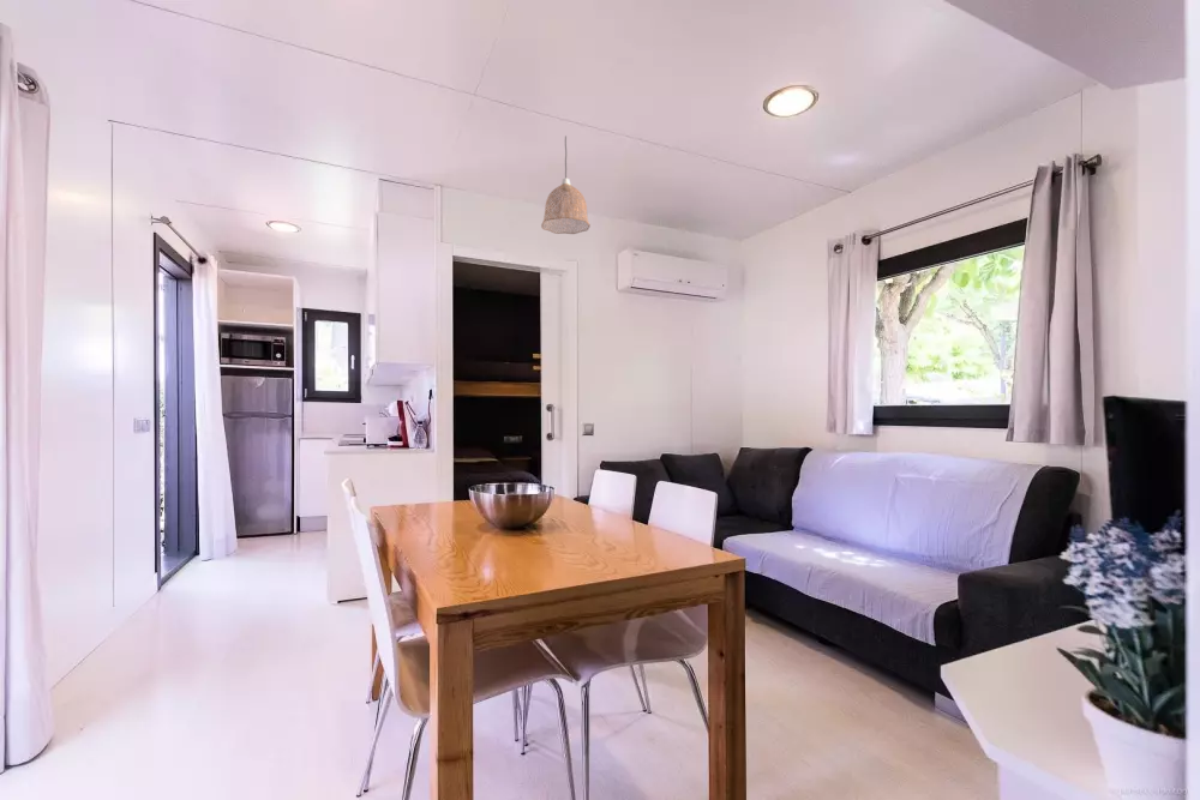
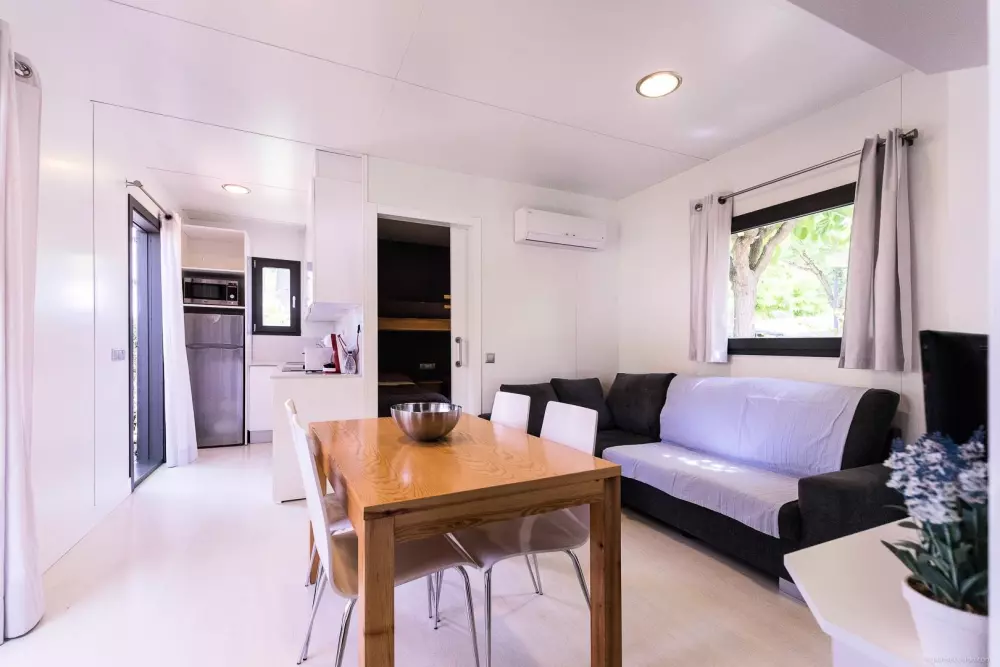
- pendant lamp [540,134,592,235]
